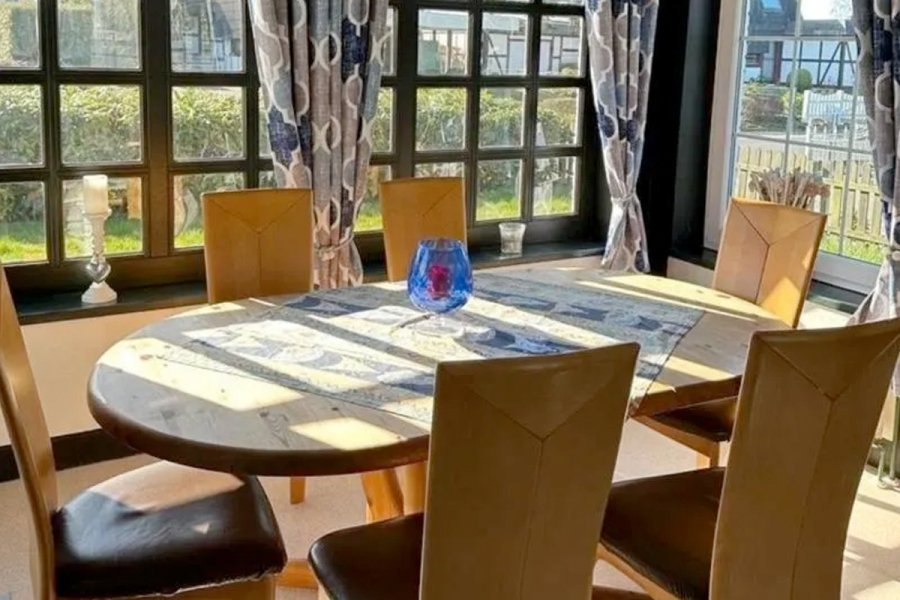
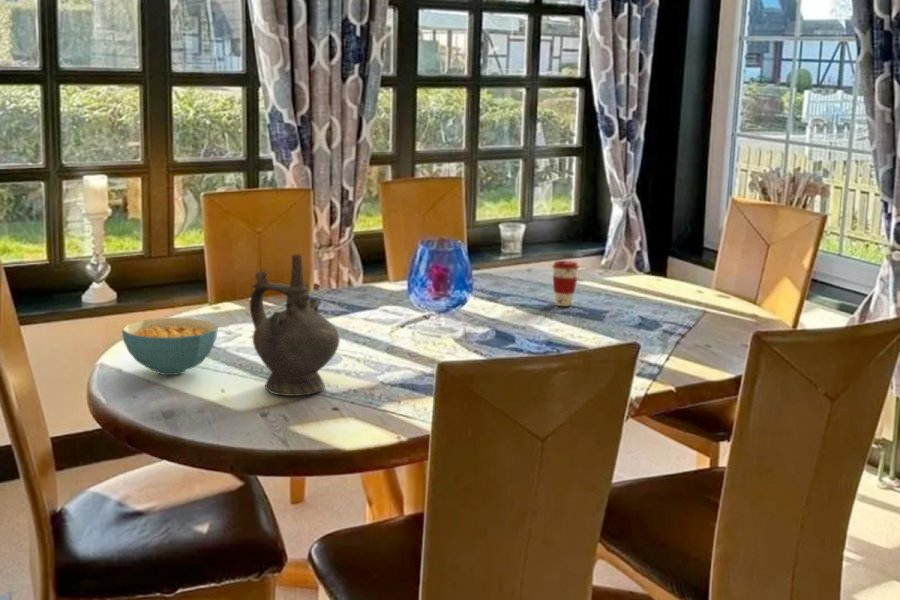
+ cereal bowl [121,317,219,376]
+ ceremonial vessel [249,253,341,397]
+ coffee cup [551,260,580,307]
